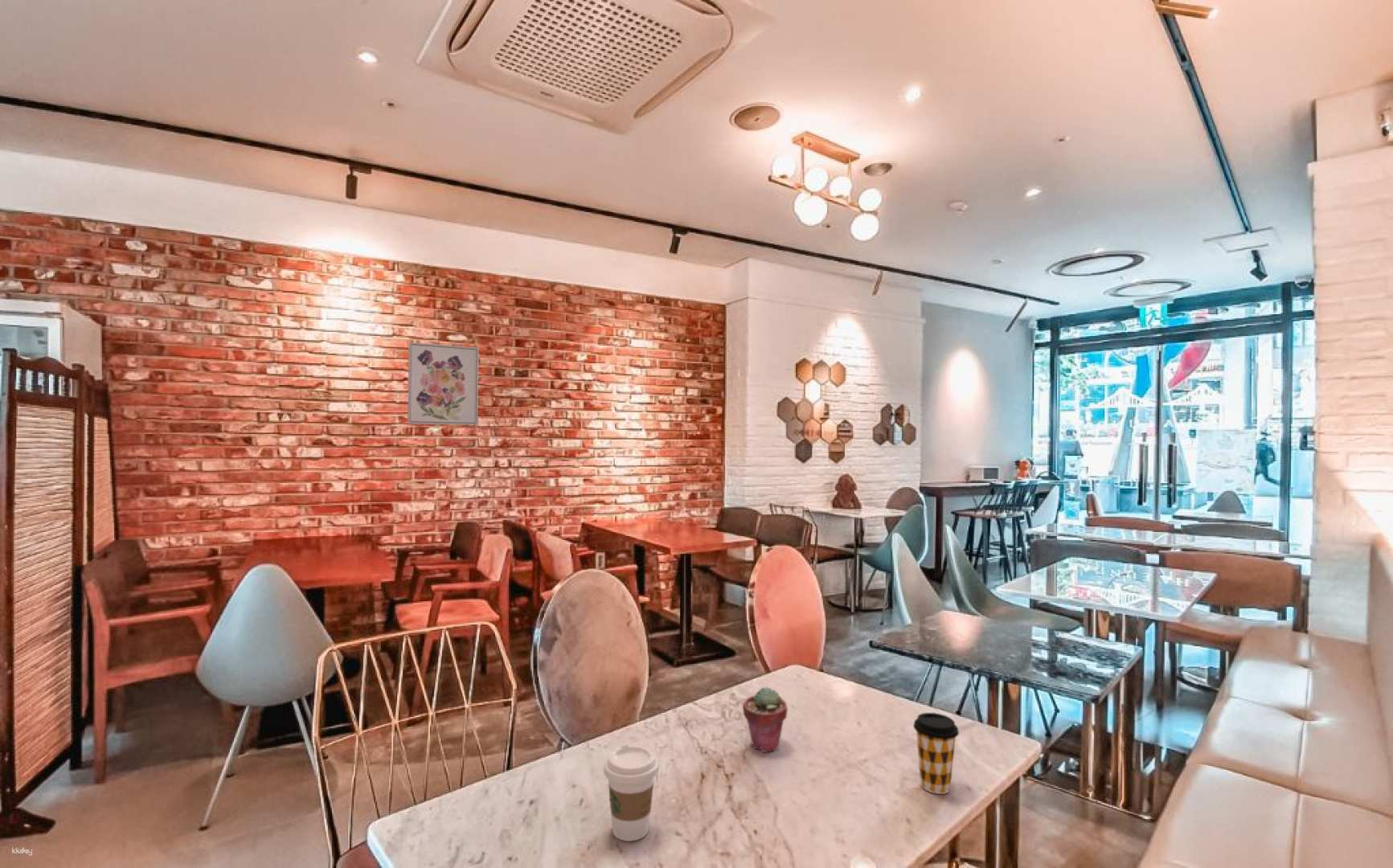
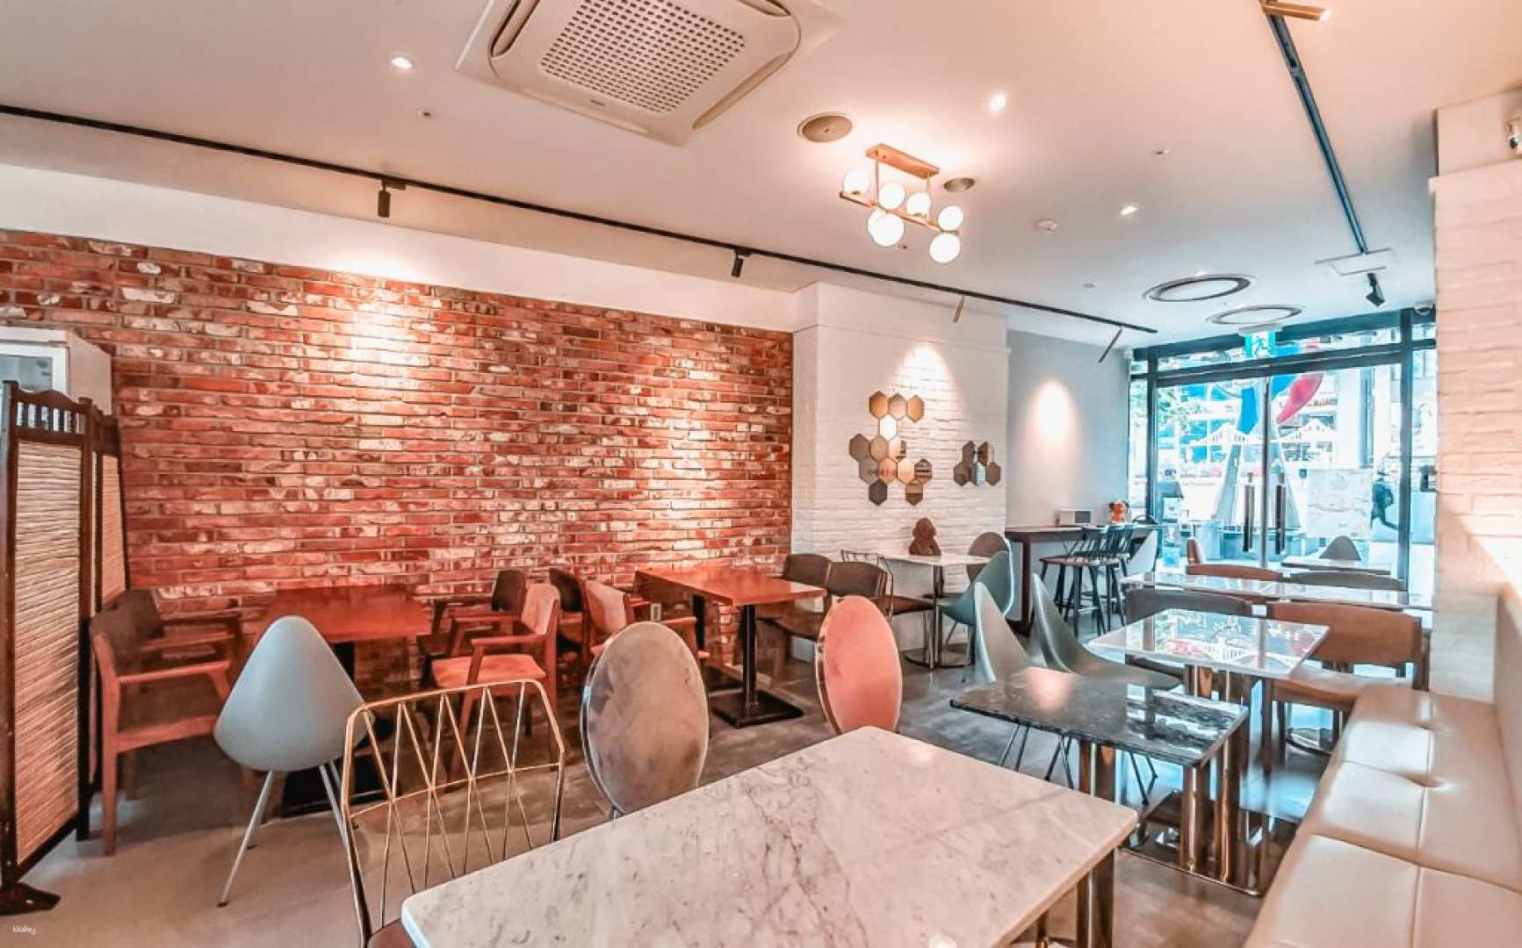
- coffee cup [603,744,660,841]
- potted succulent [742,686,789,753]
- wall art [407,342,479,426]
- coffee cup [912,712,960,795]
